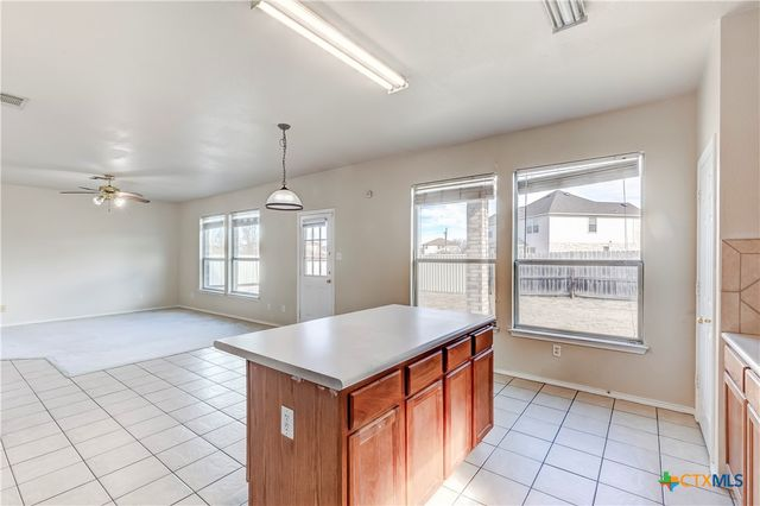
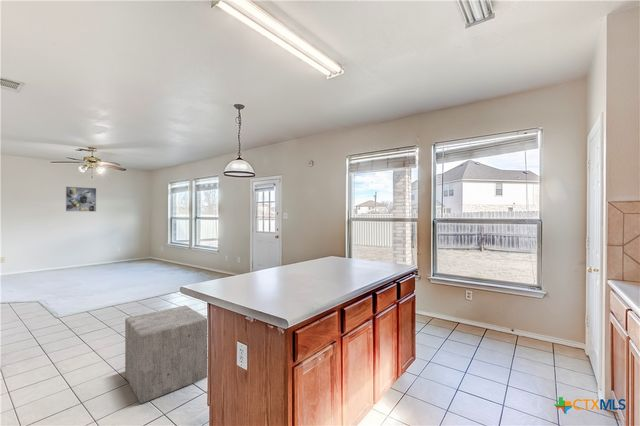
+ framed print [65,186,97,213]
+ stool [124,304,208,404]
